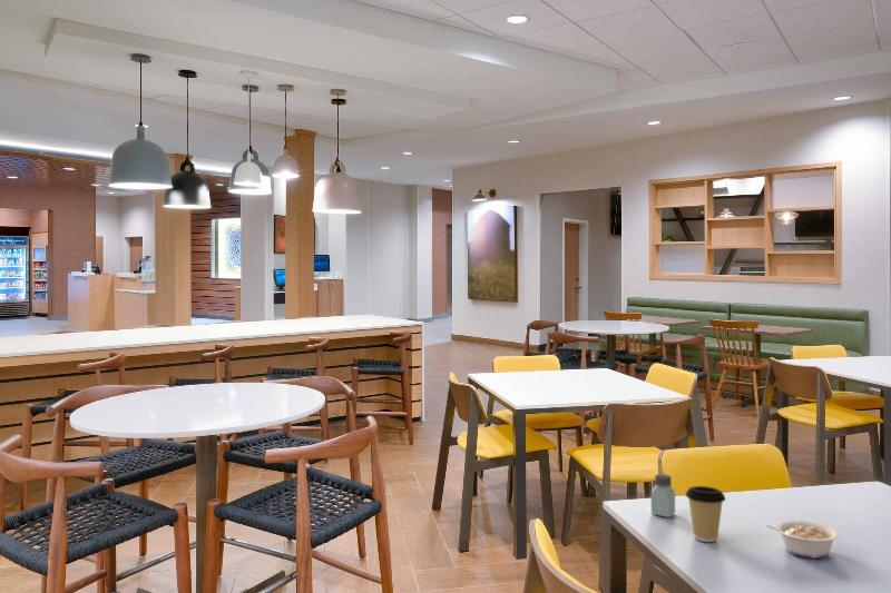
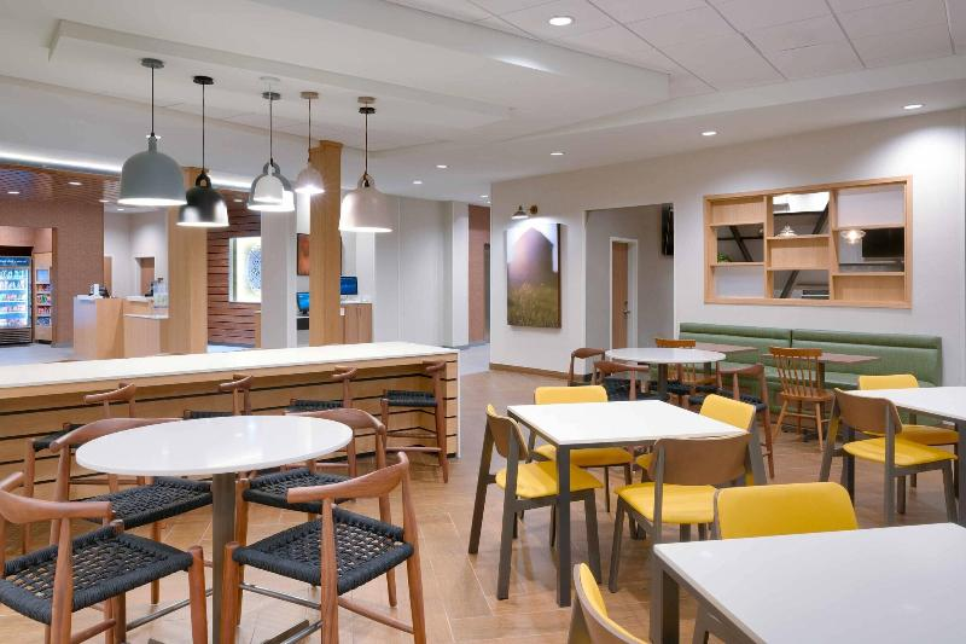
- legume [765,520,840,560]
- saltshaker [650,473,676,518]
- coffee cup [685,485,727,543]
